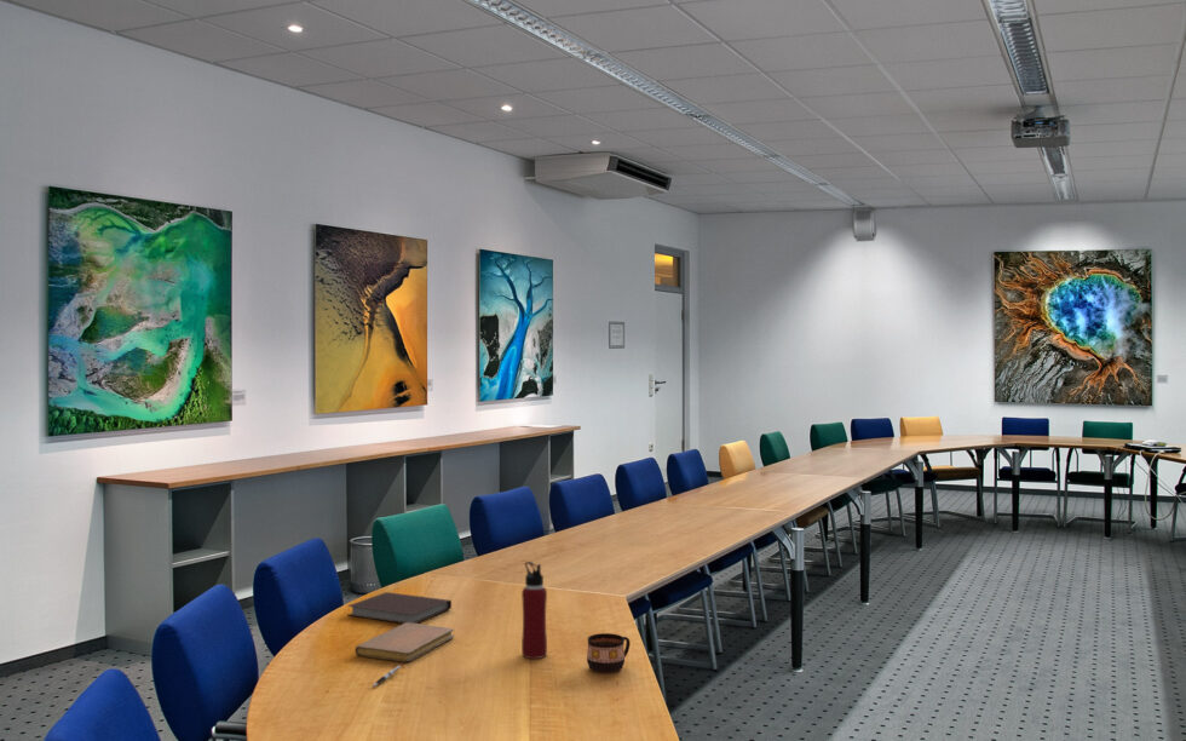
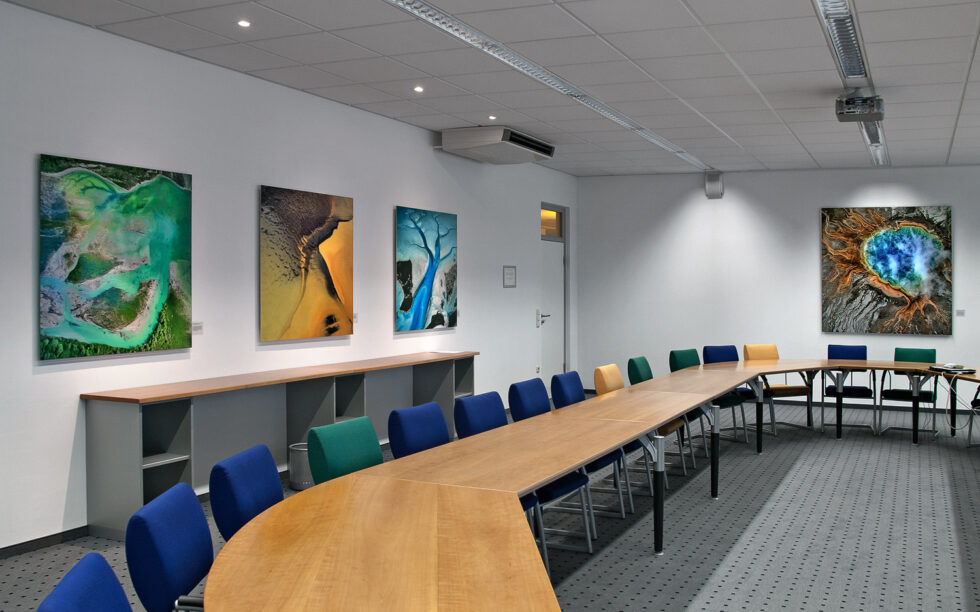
- pen [372,665,402,688]
- water bottle [520,561,548,660]
- notebook [346,591,453,625]
- cup [586,632,632,674]
- notebook [353,622,455,664]
